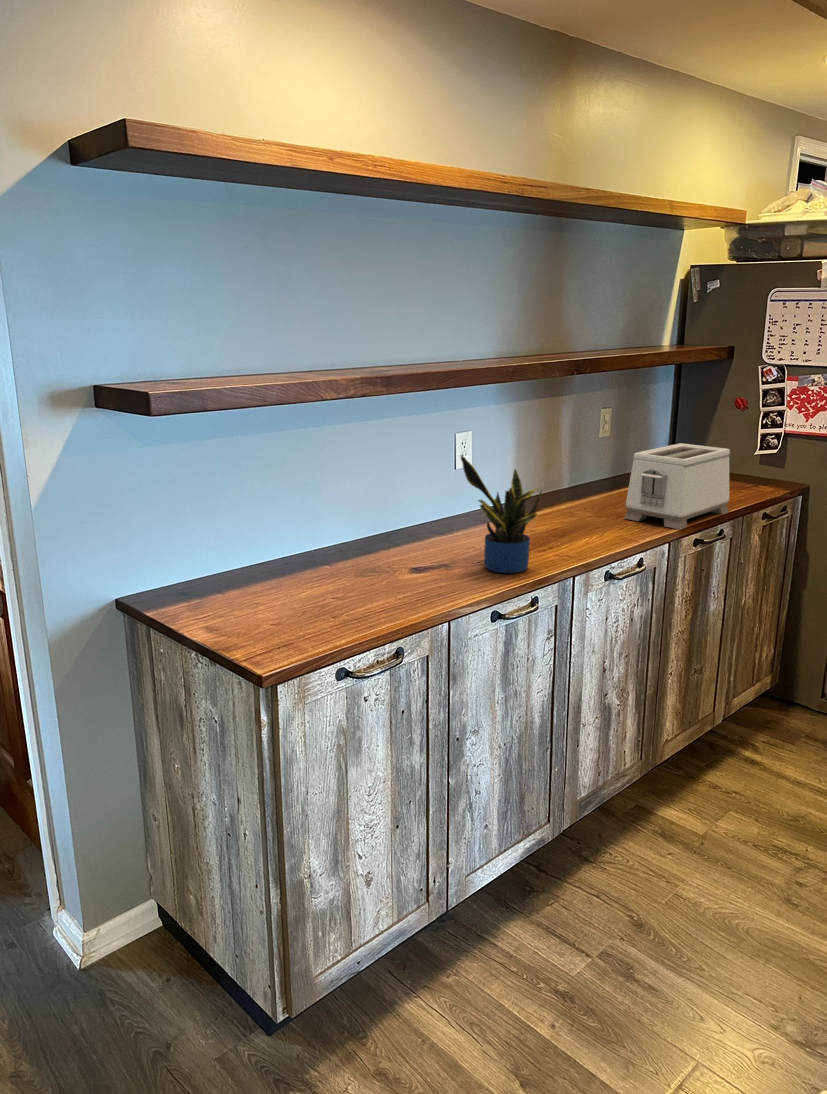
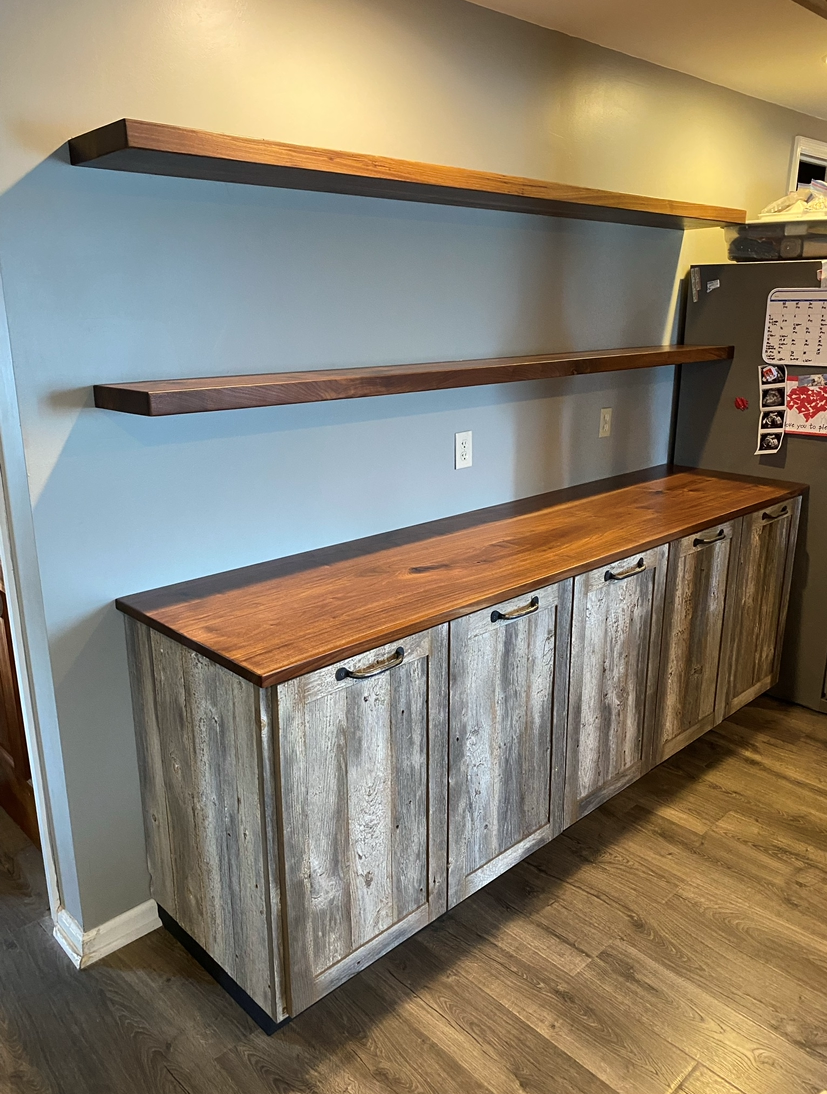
- potted plant [459,454,543,574]
- toaster [623,442,731,530]
